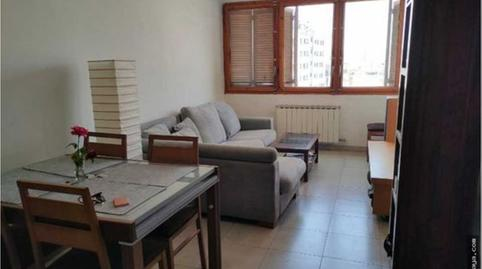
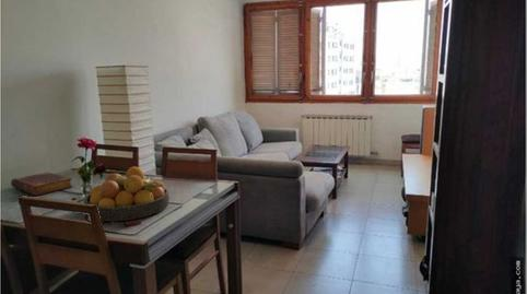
+ fruit bowl [83,166,171,222]
+ book [10,172,74,197]
